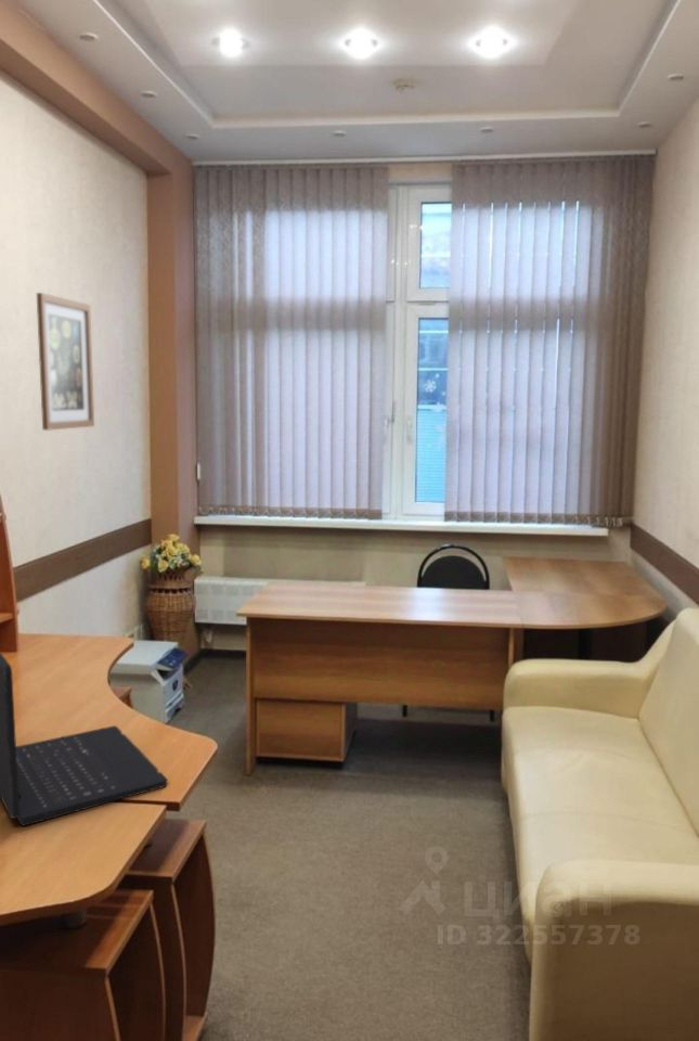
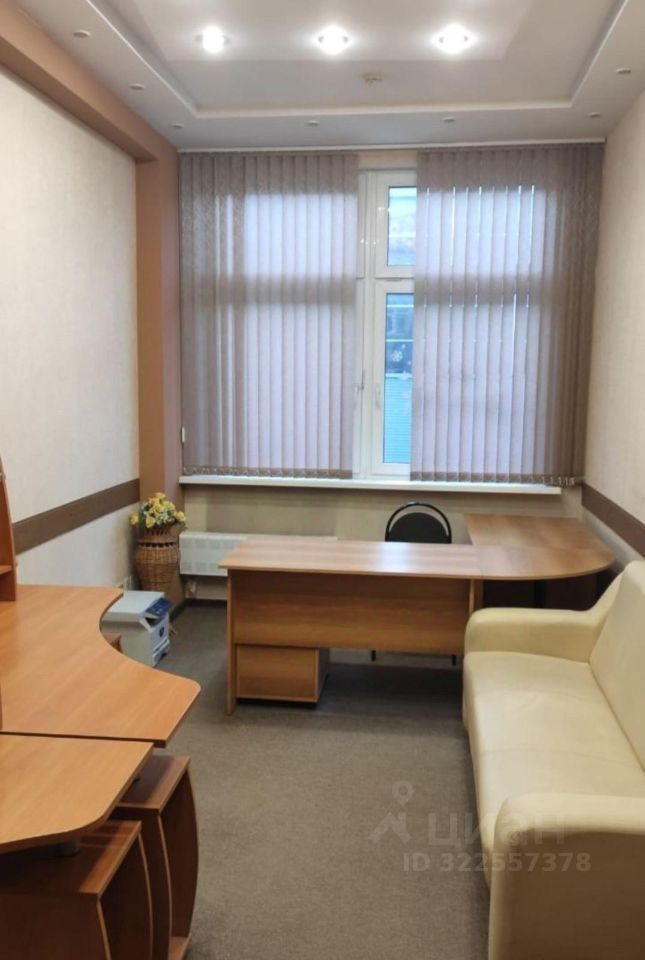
- wall art [36,292,95,432]
- laptop [0,652,168,827]
